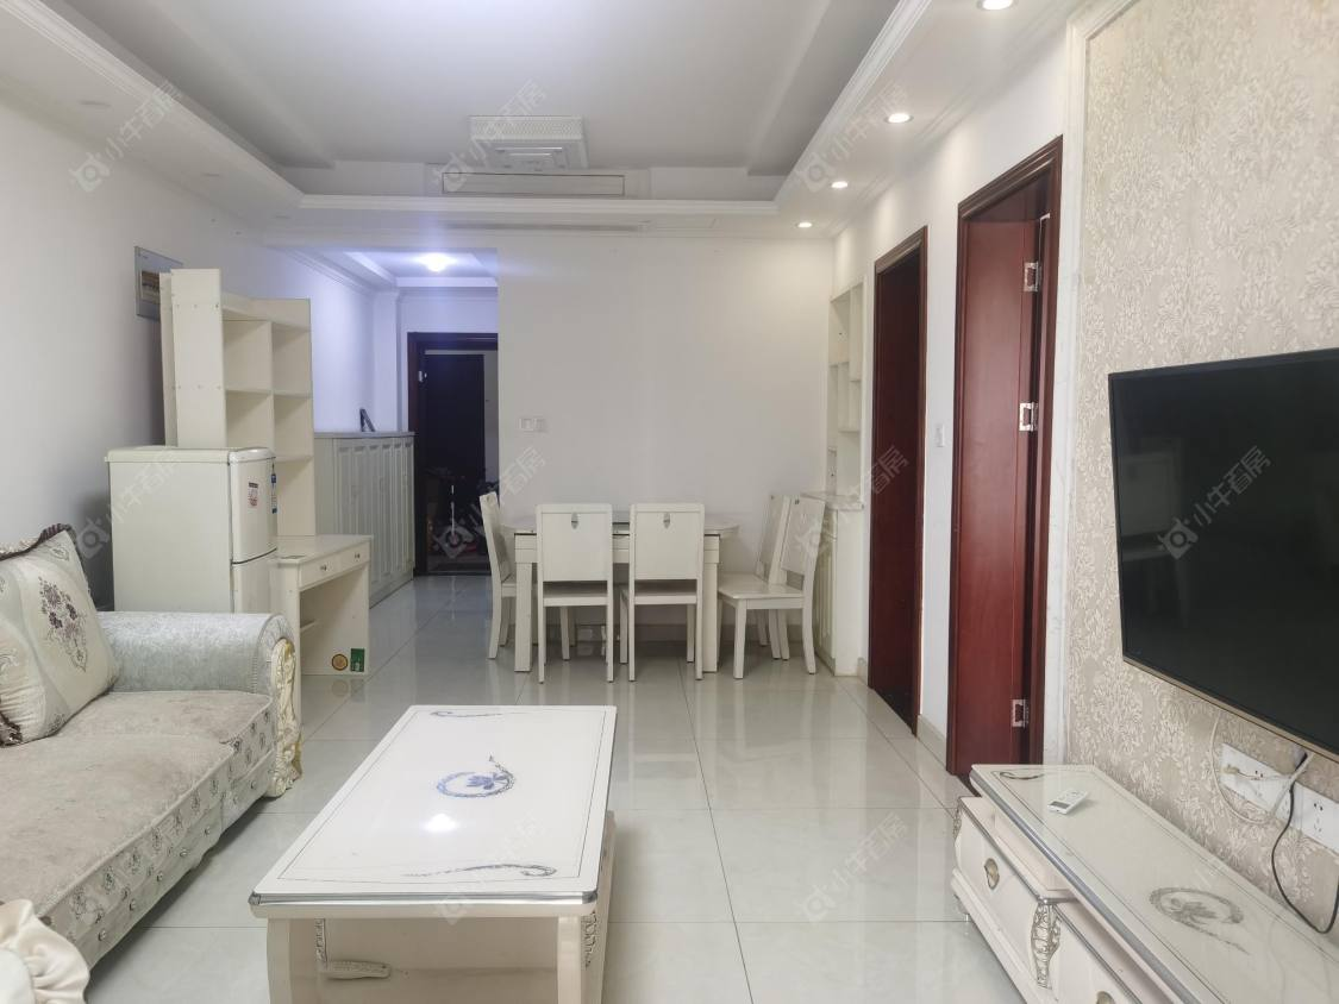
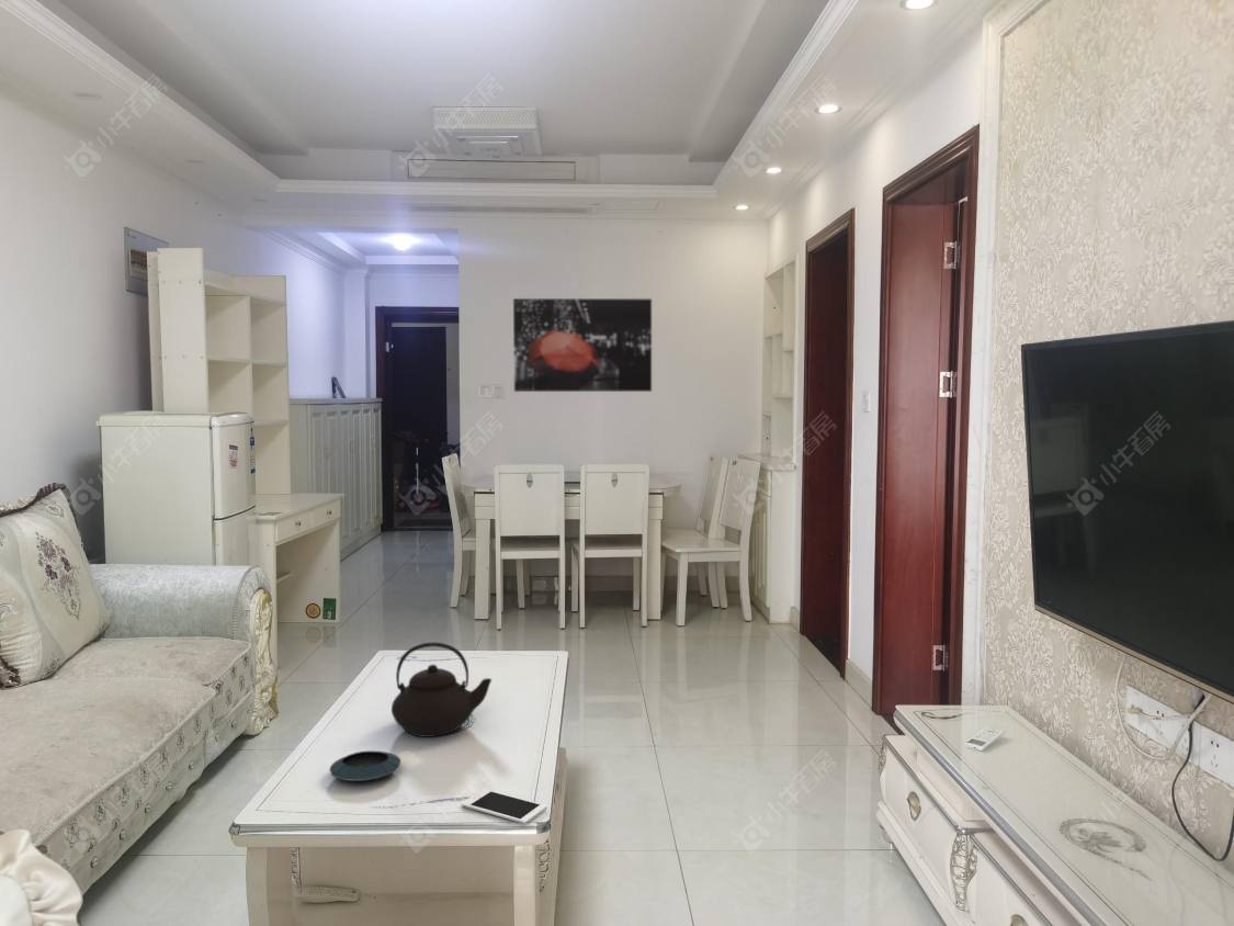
+ wall art [512,297,653,393]
+ teapot [390,642,493,738]
+ saucer [329,749,401,782]
+ cell phone [461,788,547,825]
